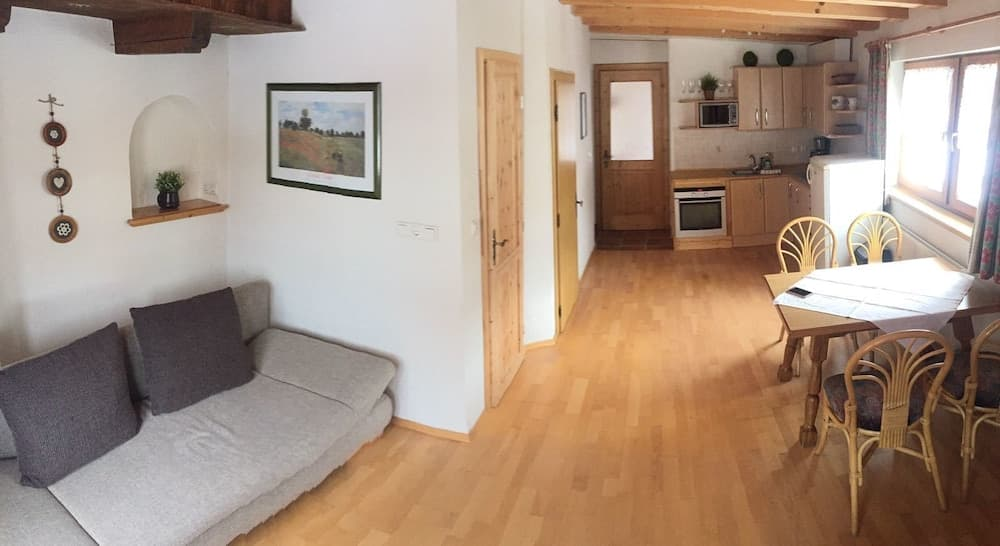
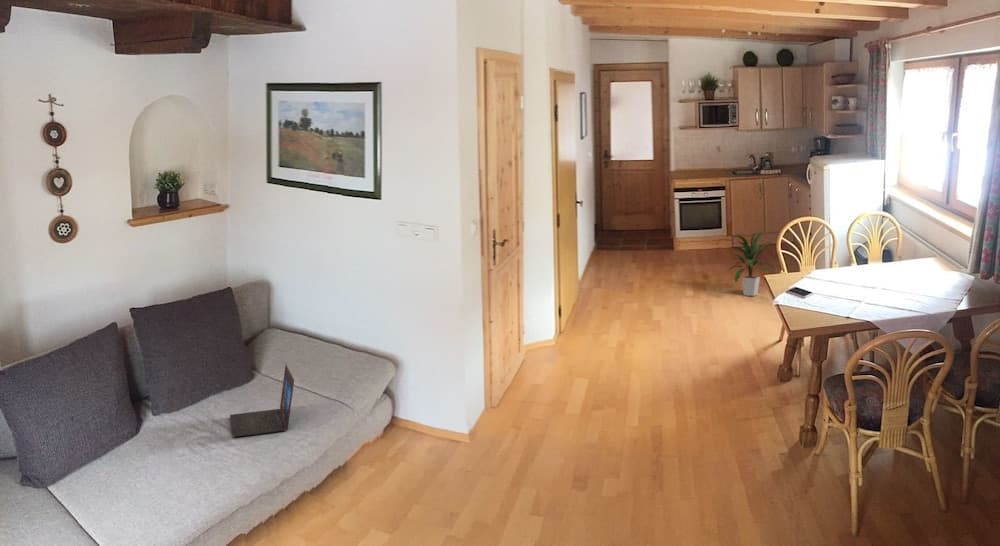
+ indoor plant [728,227,777,297]
+ laptop [229,364,295,438]
